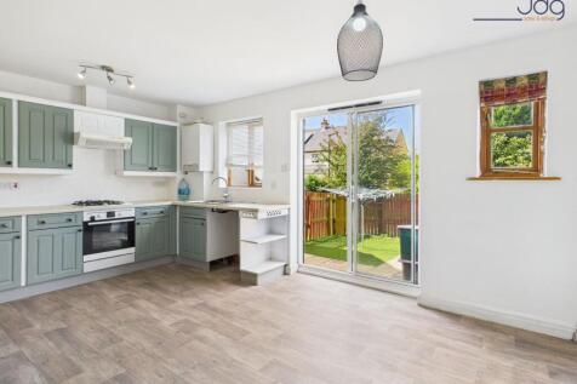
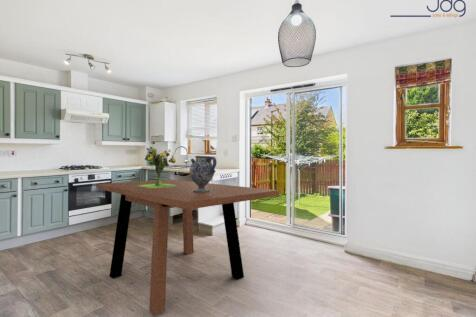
+ dining table [95,179,280,316]
+ ceramic jug [188,155,218,193]
+ bouquet [139,145,177,188]
